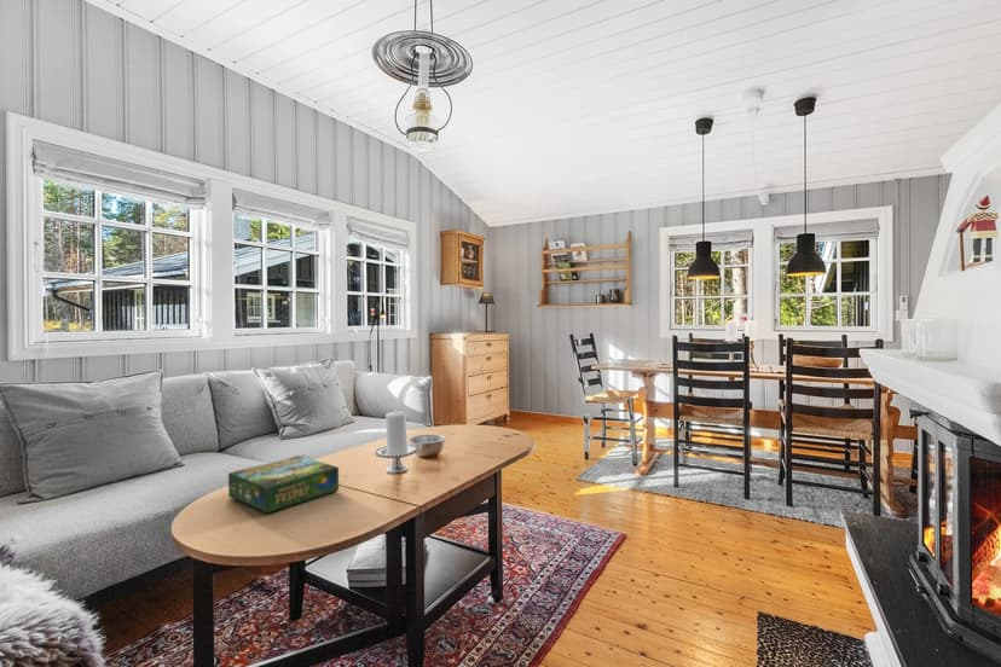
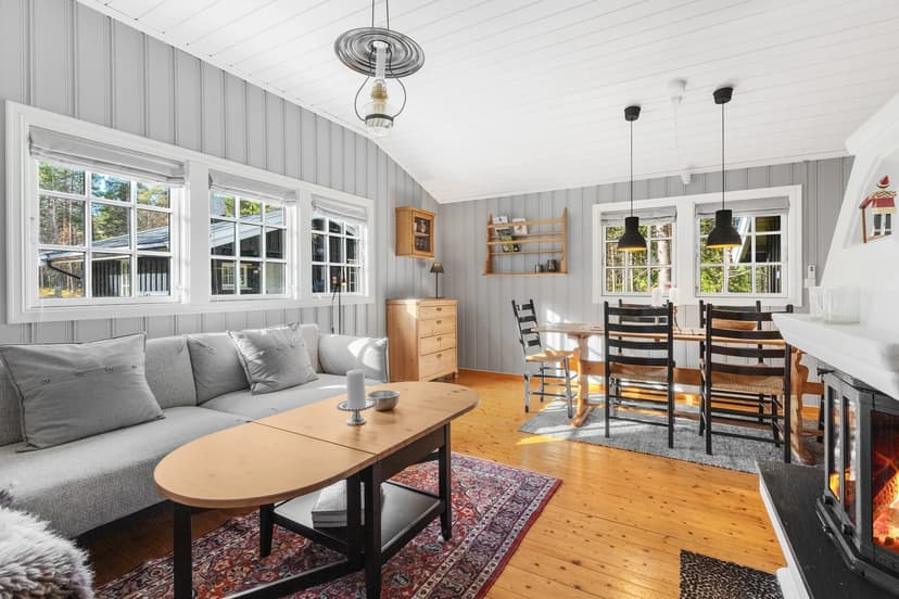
- board game [227,454,340,515]
